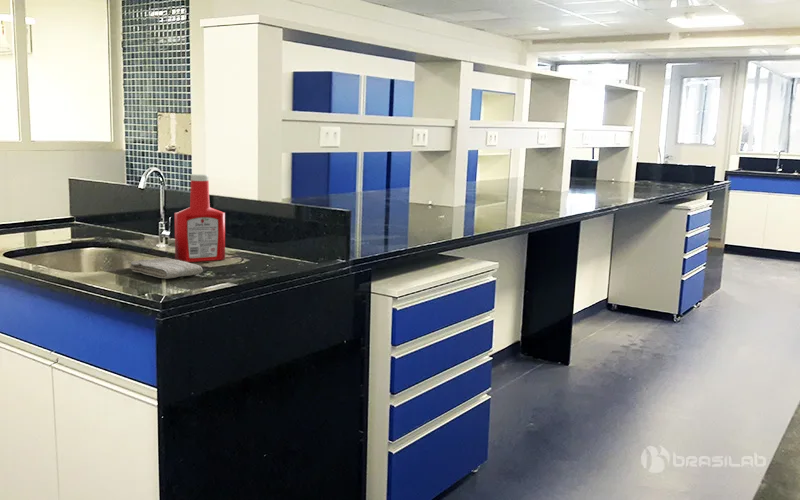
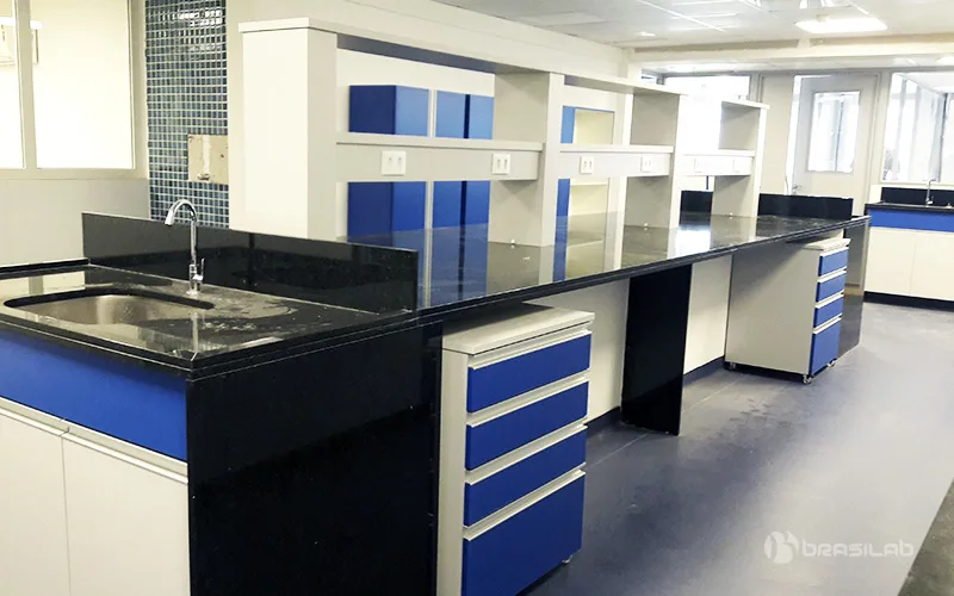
- soap bottle [173,173,226,263]
- washcloth [128,256,204,280]
